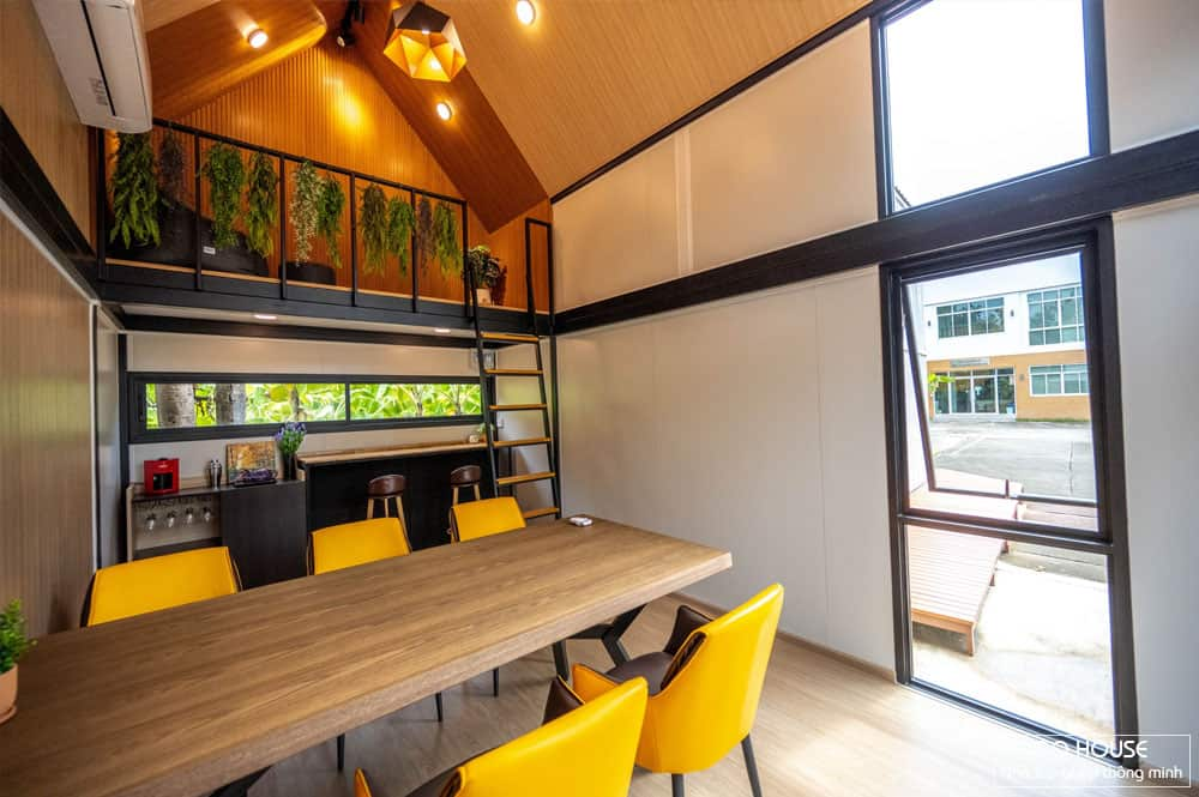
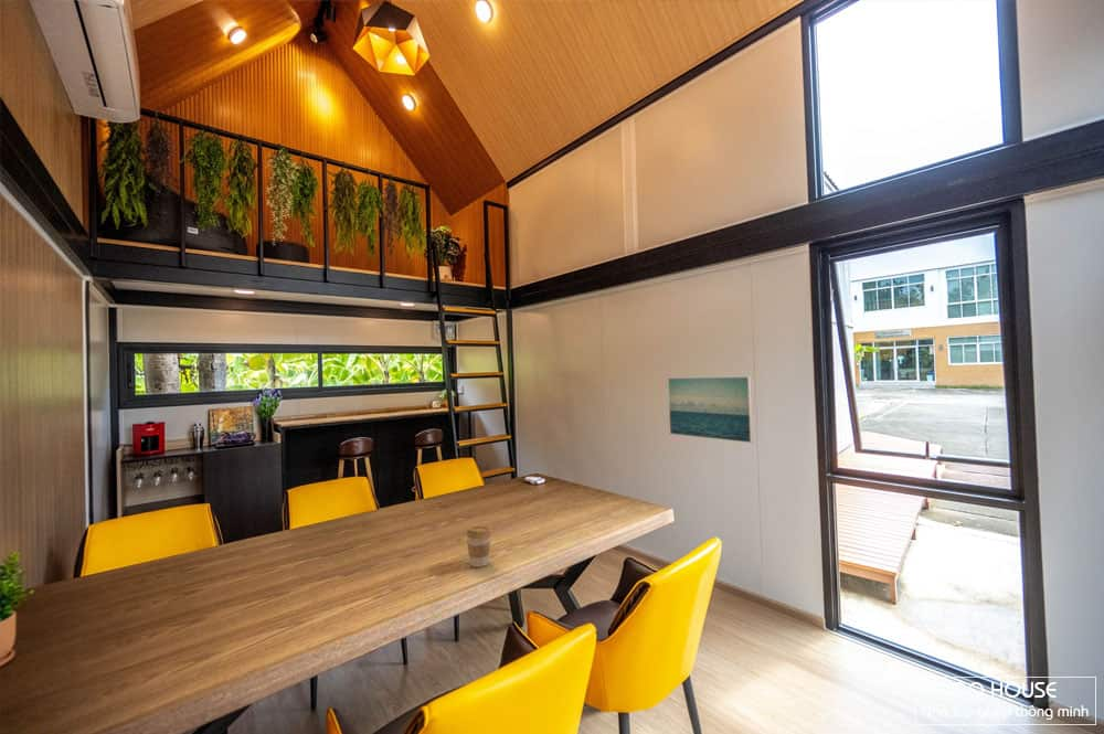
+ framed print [667,375,754,444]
+ coffee cup [465,525,492,568]
